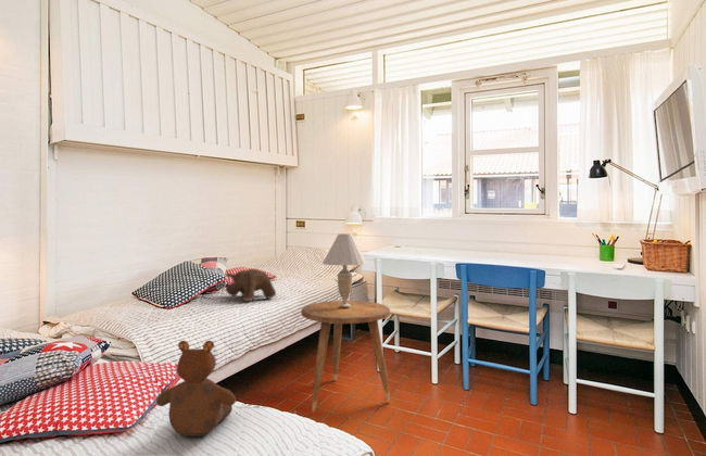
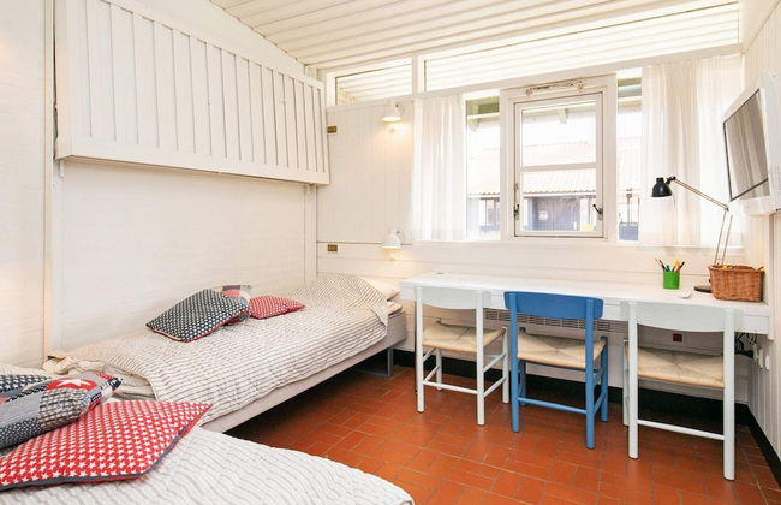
- teddy bear [225,268,277,302]
- table lamp [322,232,368,307]
- teddy bear [155,340,237,438]
- side table [300,300,391,413]
